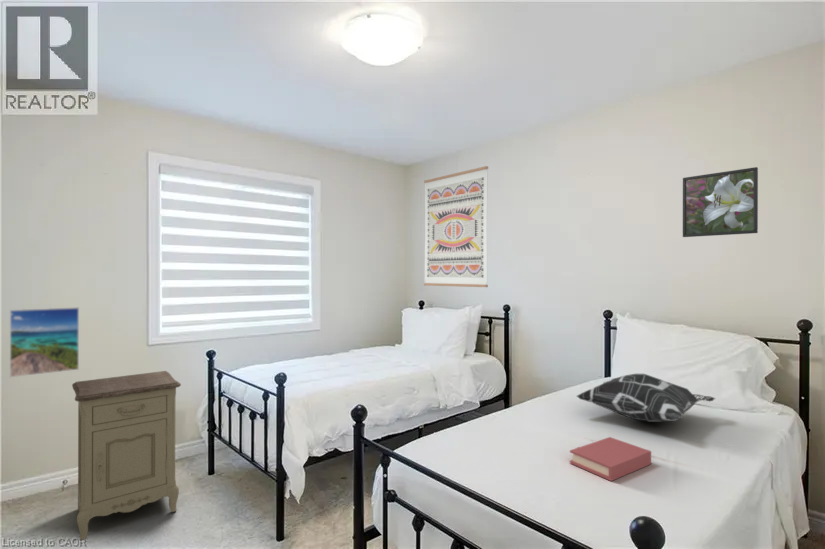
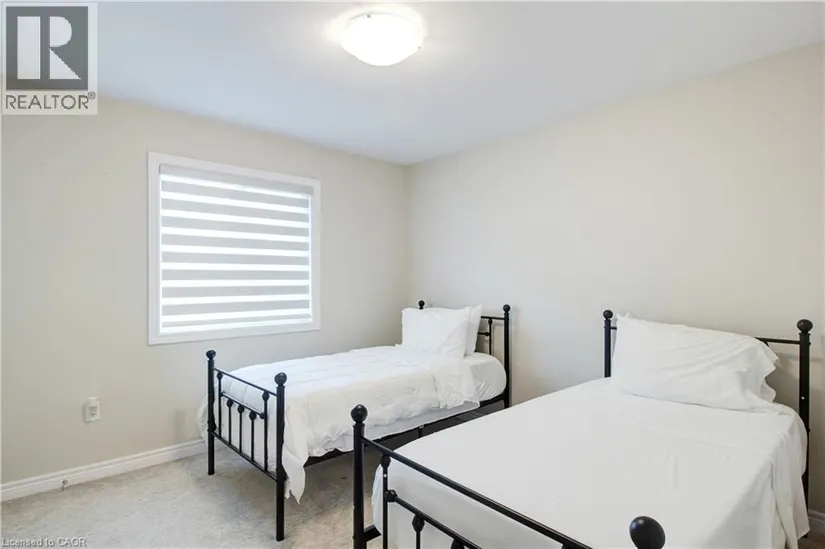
- decorative pillow [576,373,716,423]
- wall art [423,165,489,288]
- book [569,436,652,482]
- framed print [682,166,759,238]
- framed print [9,306,80,378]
- nightstand [71,370,182,541]
